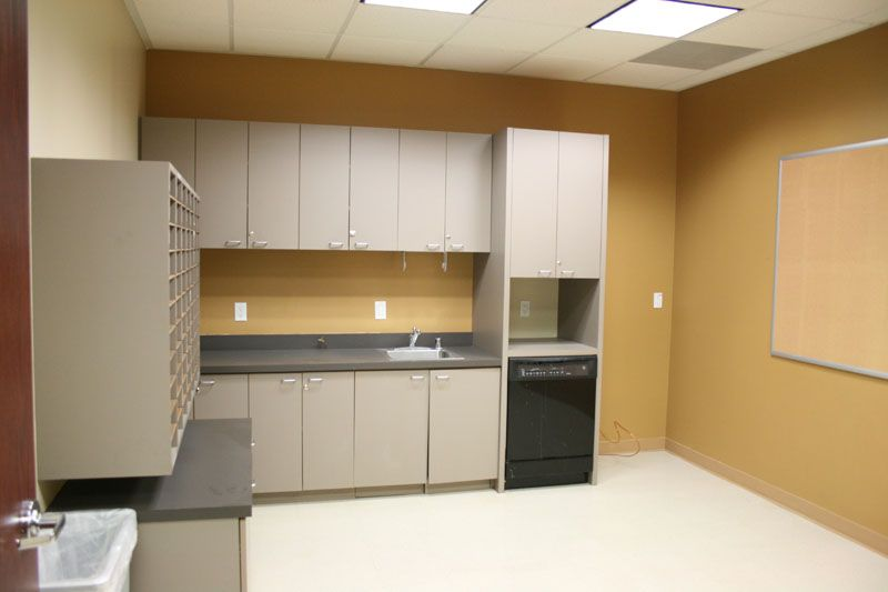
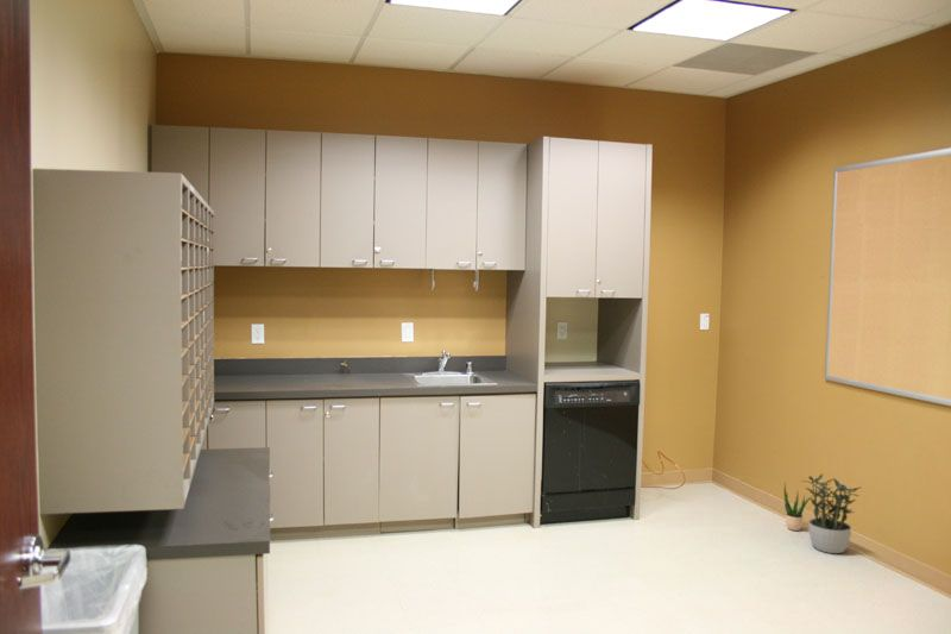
+ potted plant [782,481,813,532]
+ potted plant [801,472,861,554]
